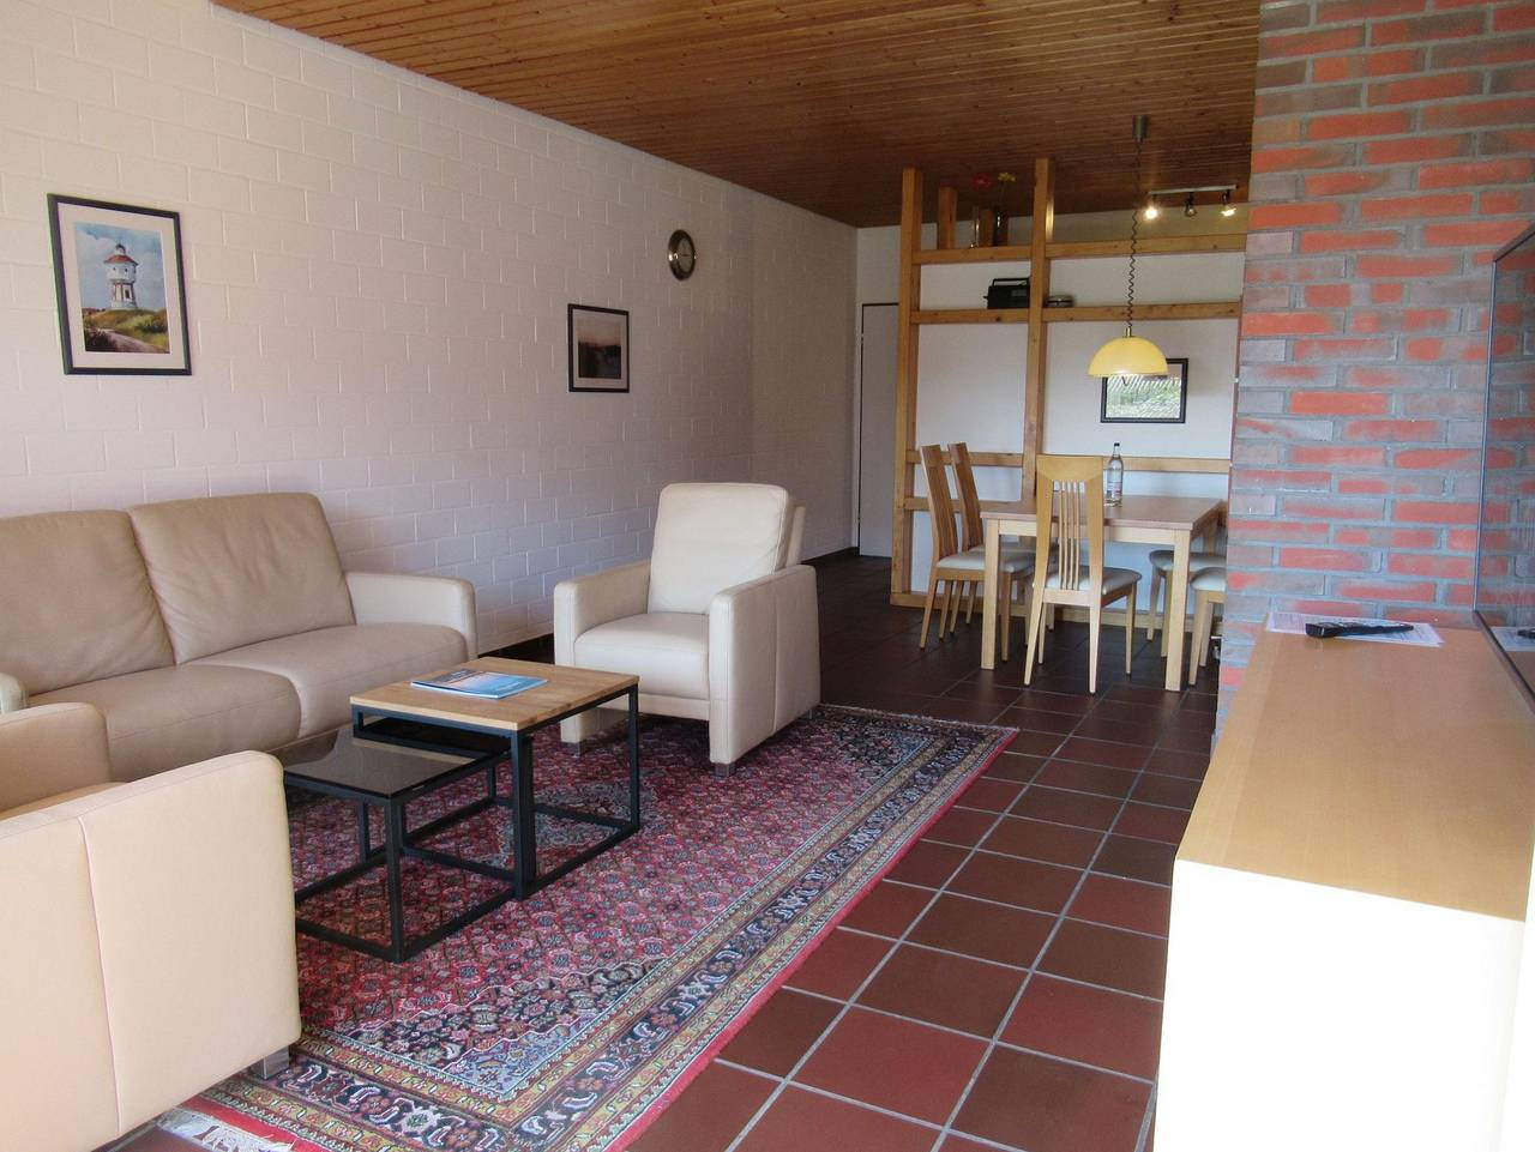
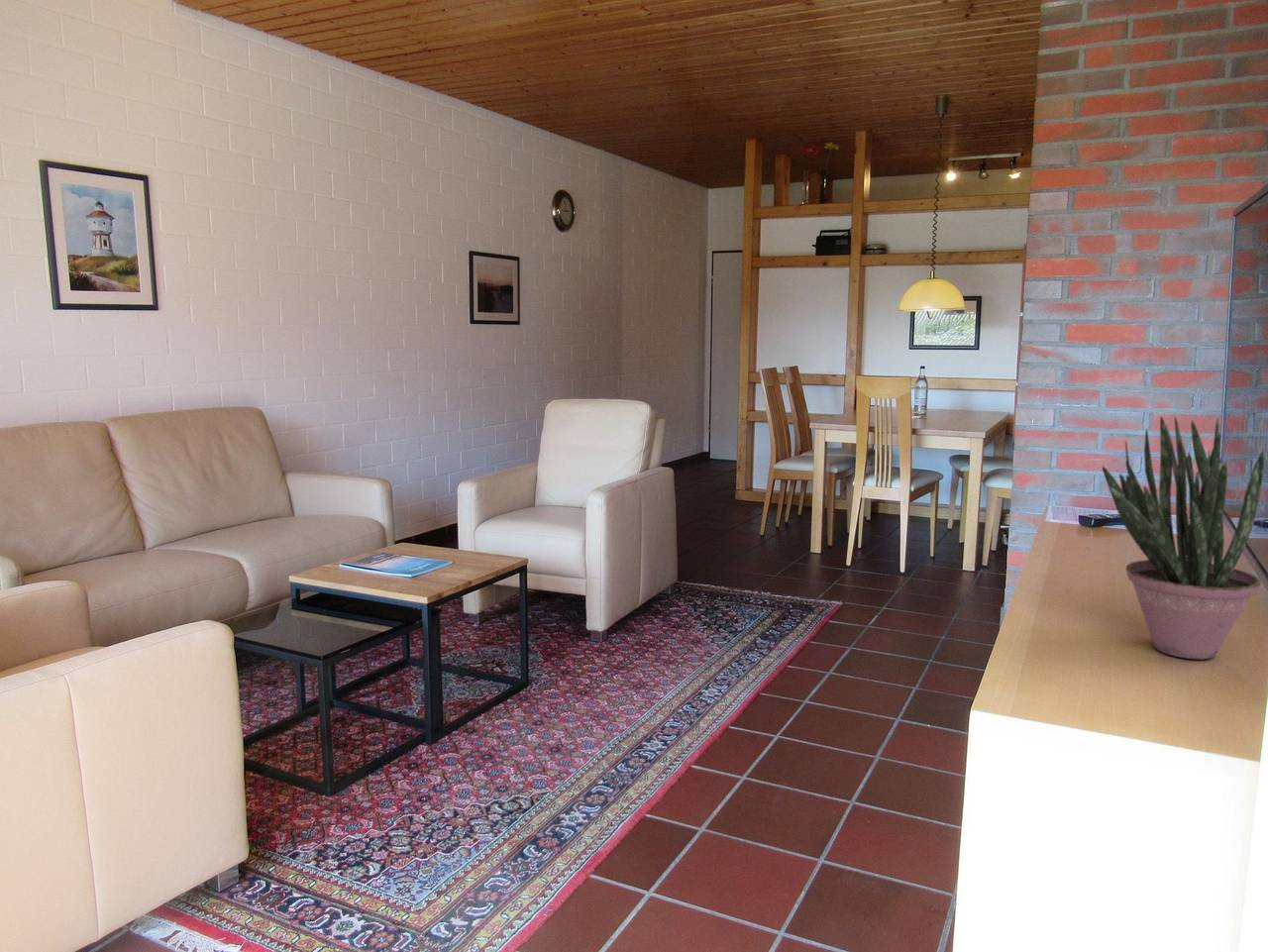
+ potted plant [1102,415,1266,660]
